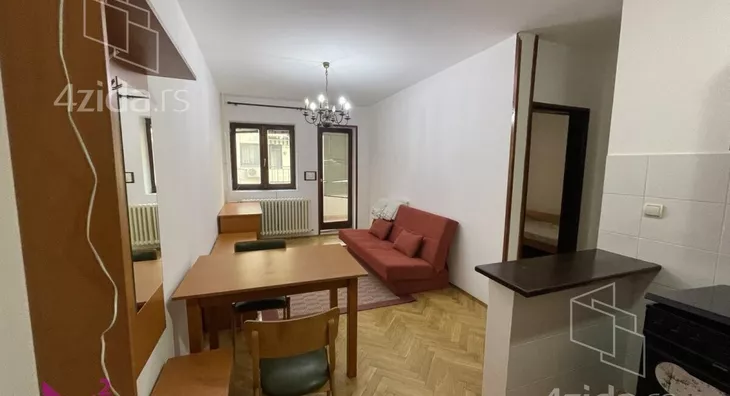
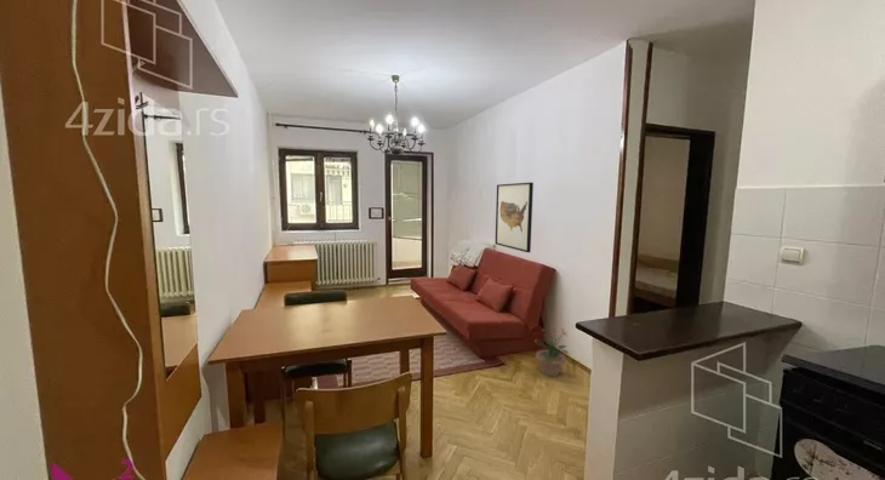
+ potted plant [535,327,570,377]
+ wall art [495,181,535,253]
